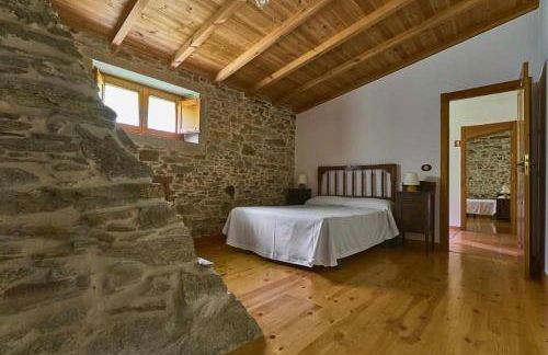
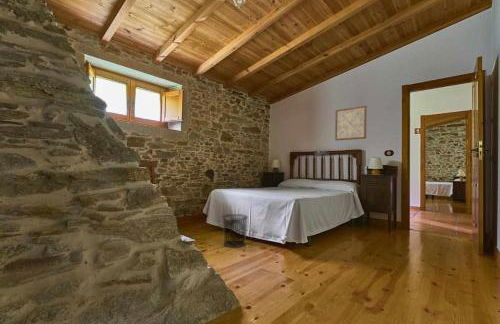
+ wall art [334,105,367,141]
+ waste bin [221,213,249,248]
